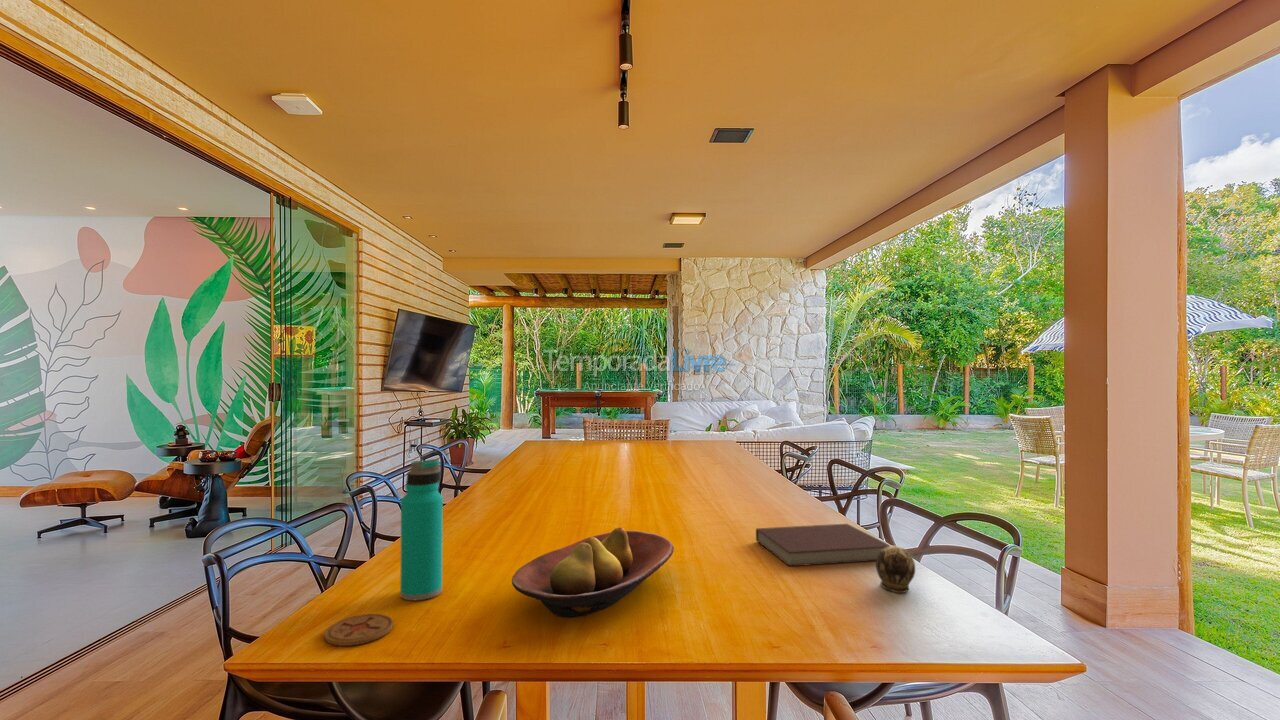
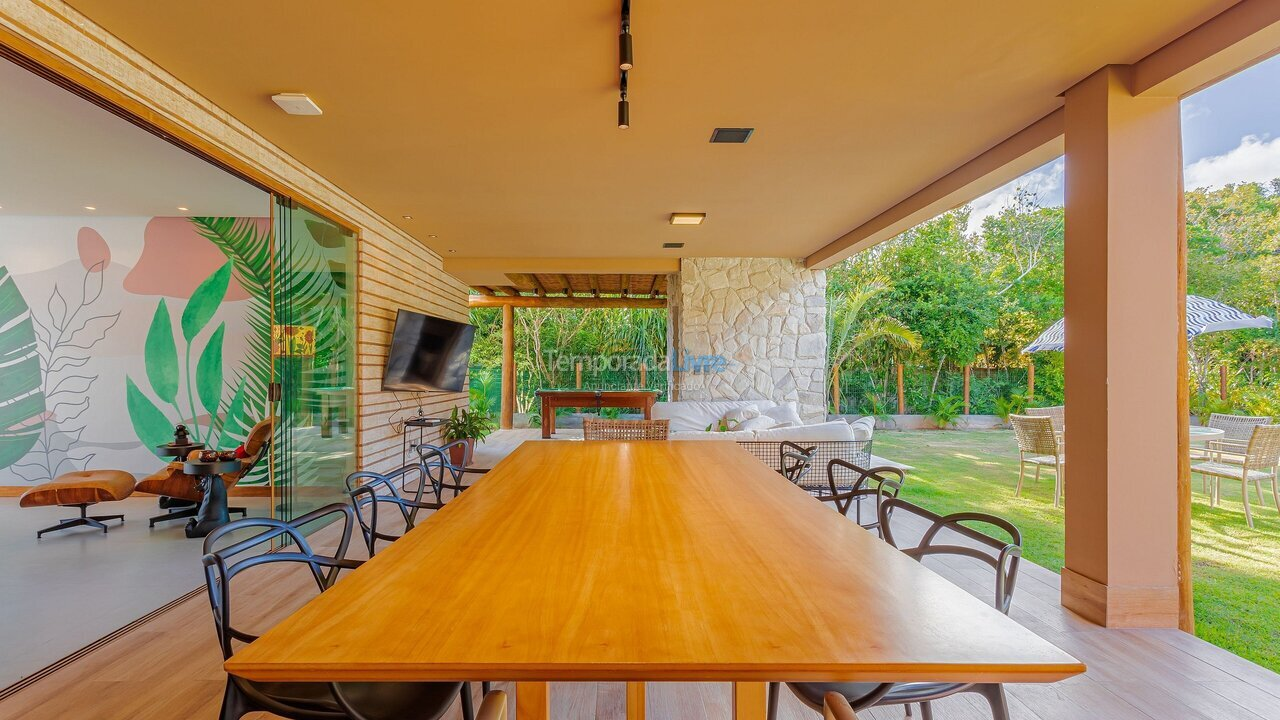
- decorative egg [875,545,916,594]
- fruit bowl [511,526,675,619]
- coaster [323,613,394,647]
- notebook [755,523,892,568]
- water bottle [399,458,444,601]
